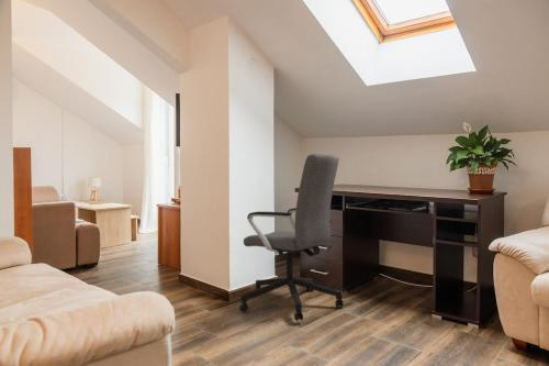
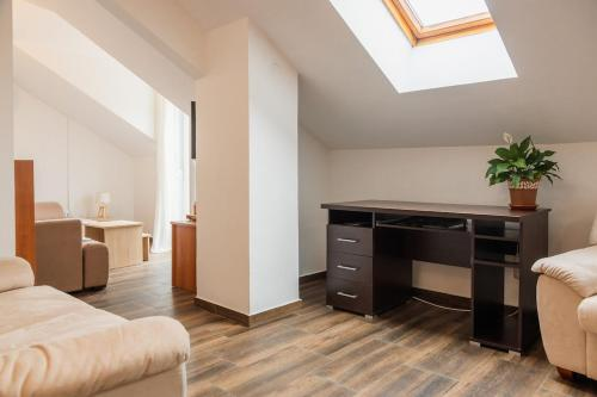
- office chair [238,153,345,322]
